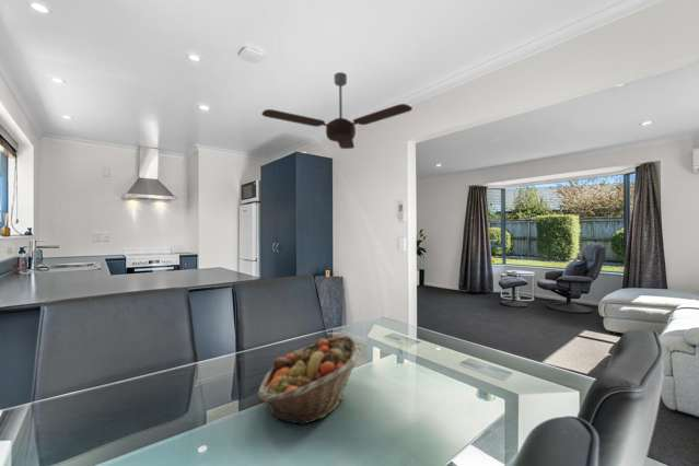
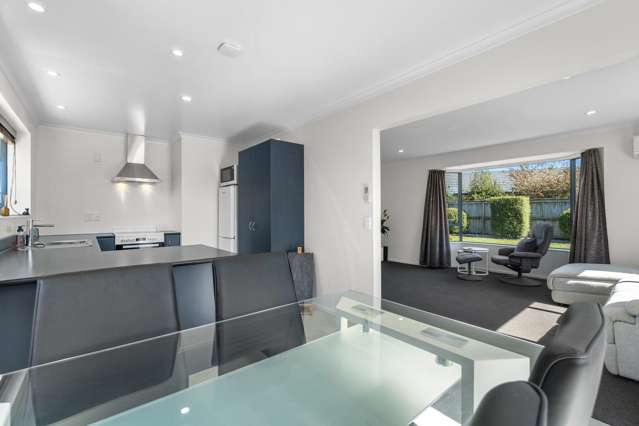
- ceiling fan [260,71,413,150]
- fruit basket [257,335,363,426]
